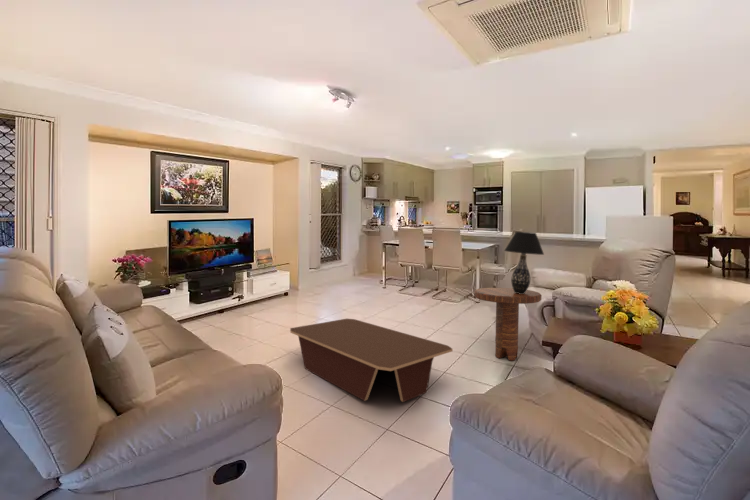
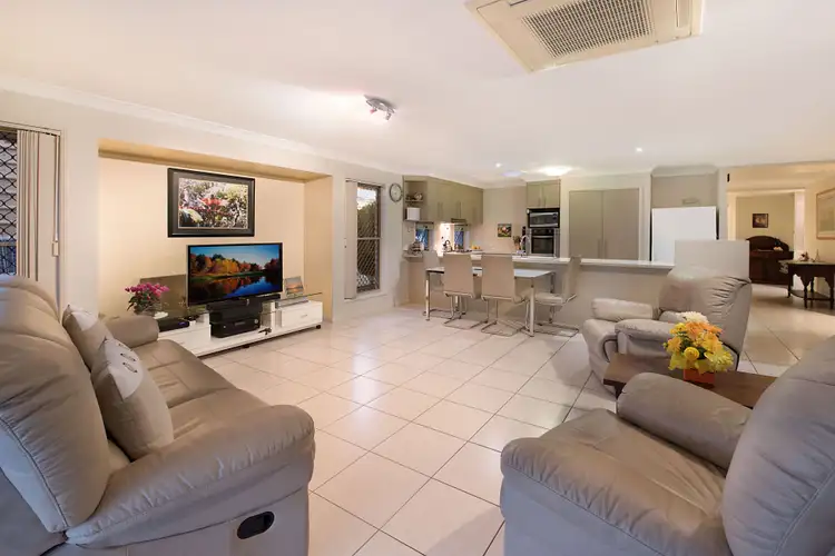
- table lamp [503,231,545,294]
- side table [473,287,542,361]
- coffee table [289,318,454,403]
